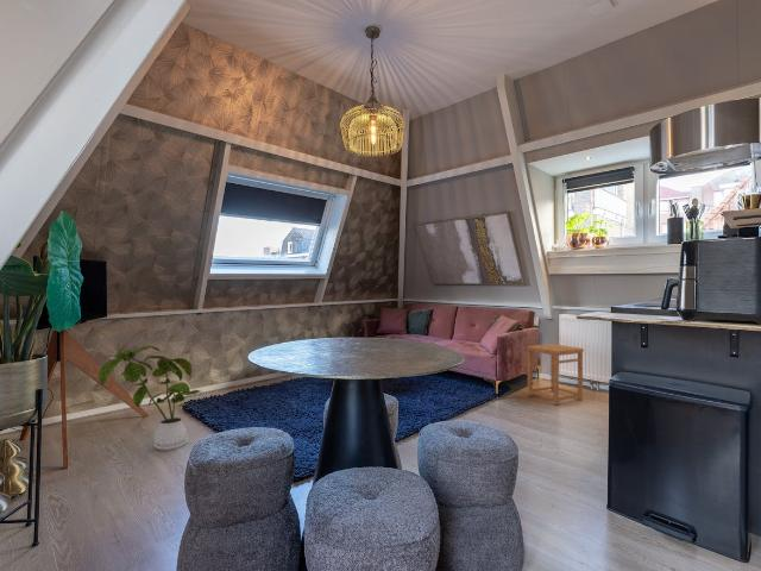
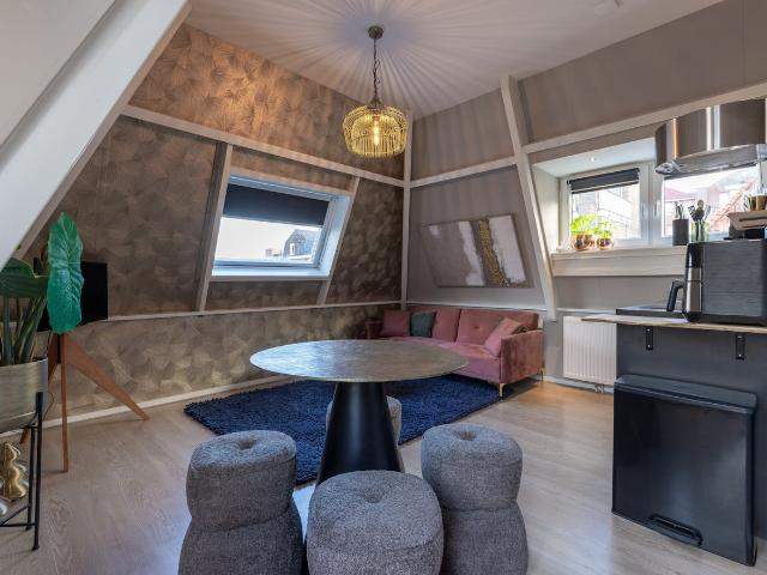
- side table [526,343,585,406]
- house plant [98,344,202,452]
